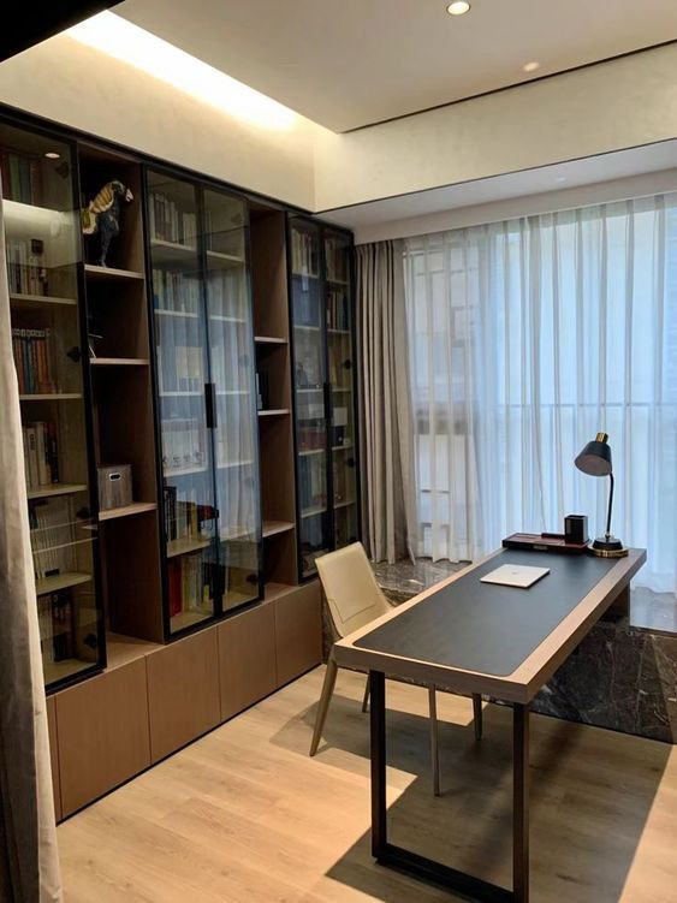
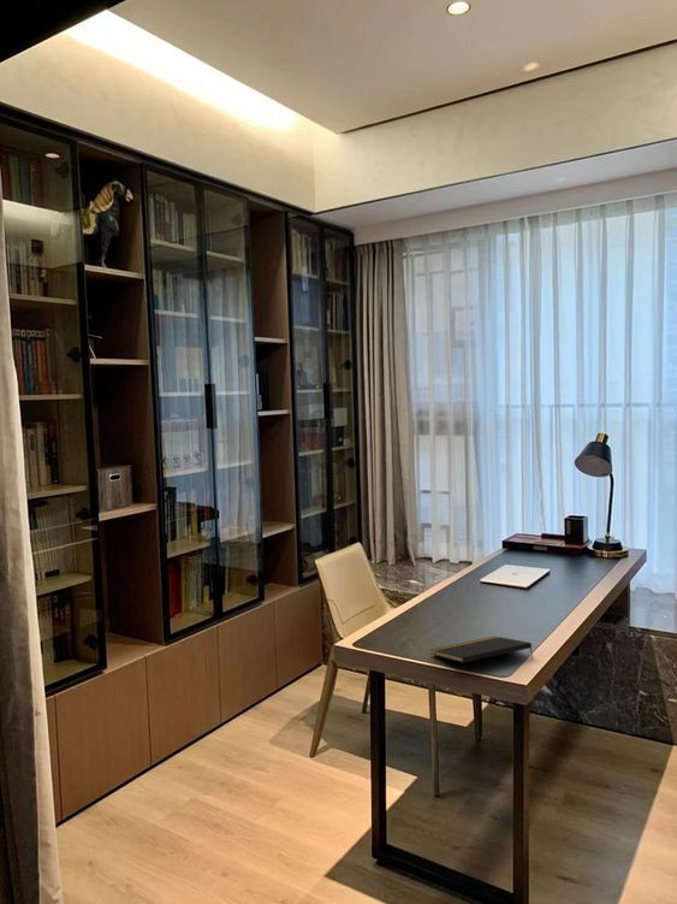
+ notepad [429,636,534,664]
